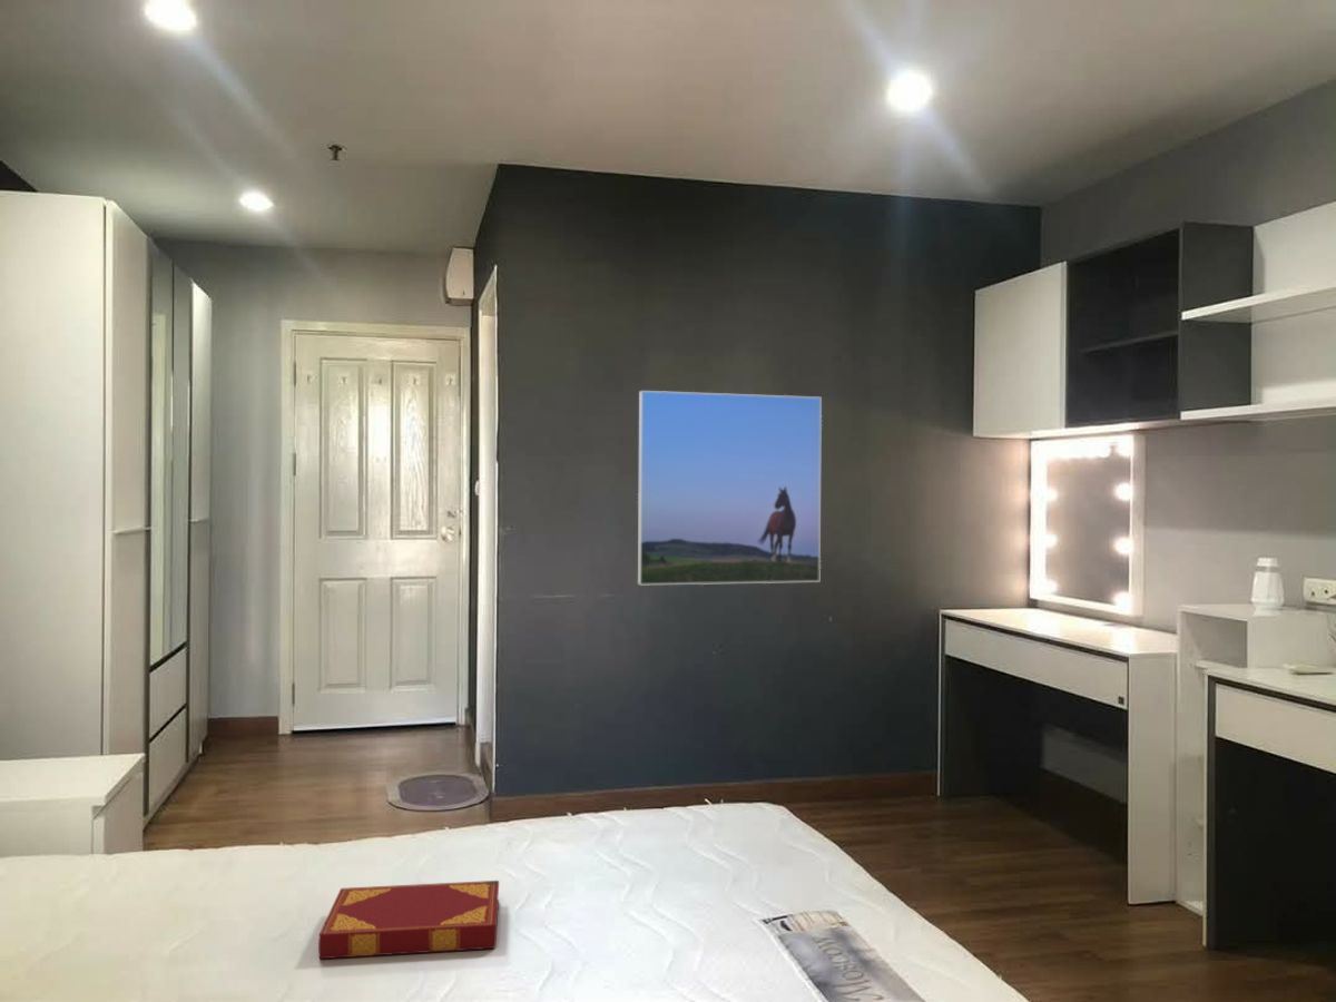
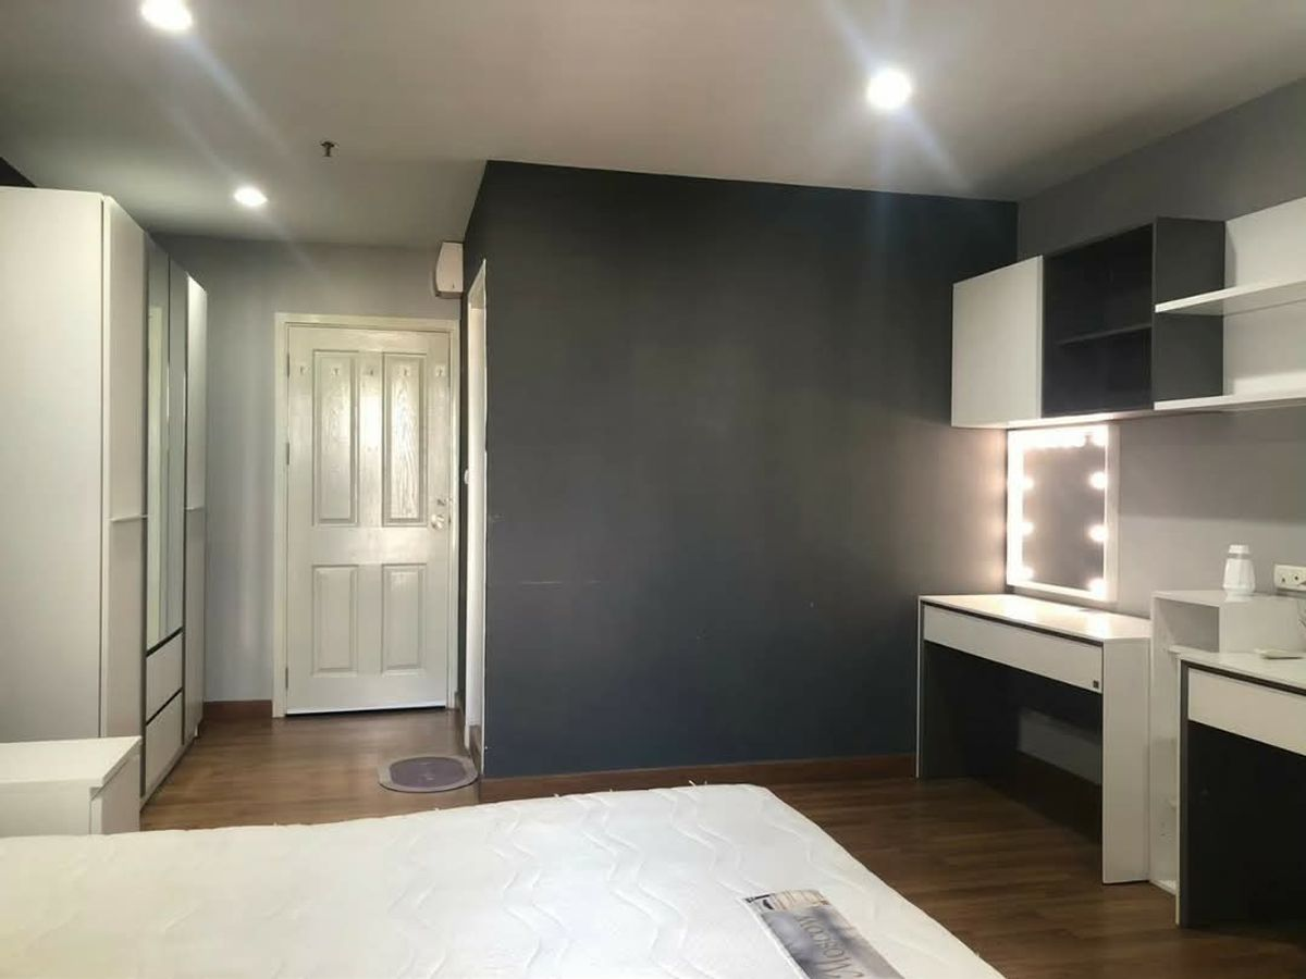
- hardback book [317,880,500,960]
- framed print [637,390,823,586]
